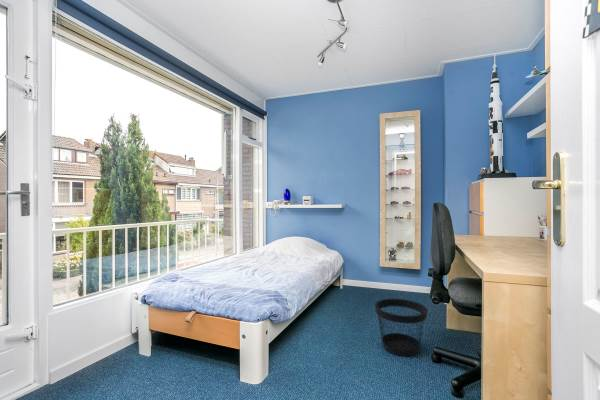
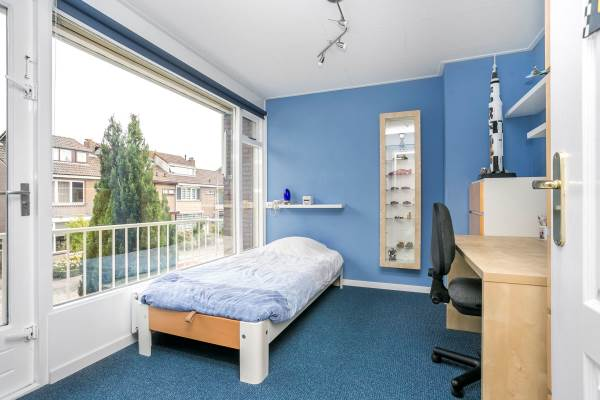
- wastebasket [374,298,429,357]
